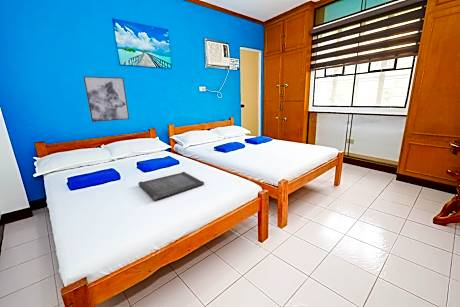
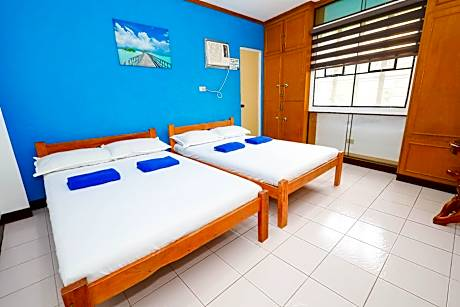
- wall art [82,75,130,123]
- serving tray [137,171,205,201]
